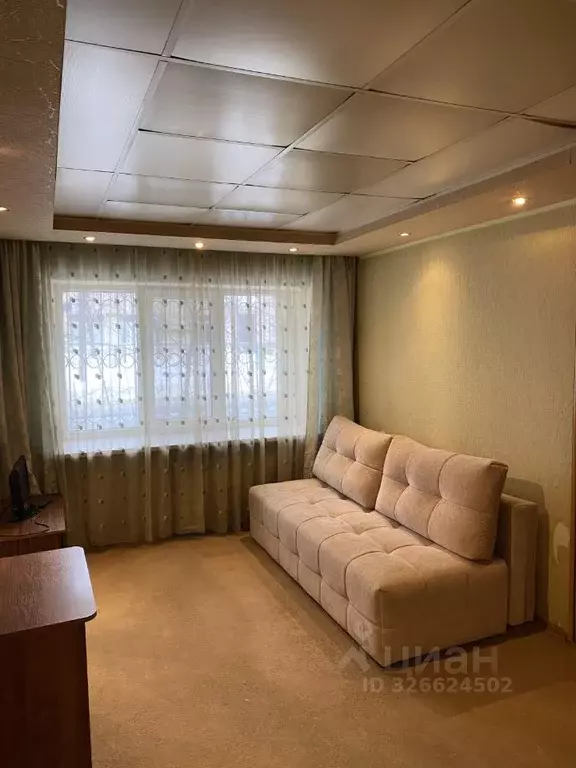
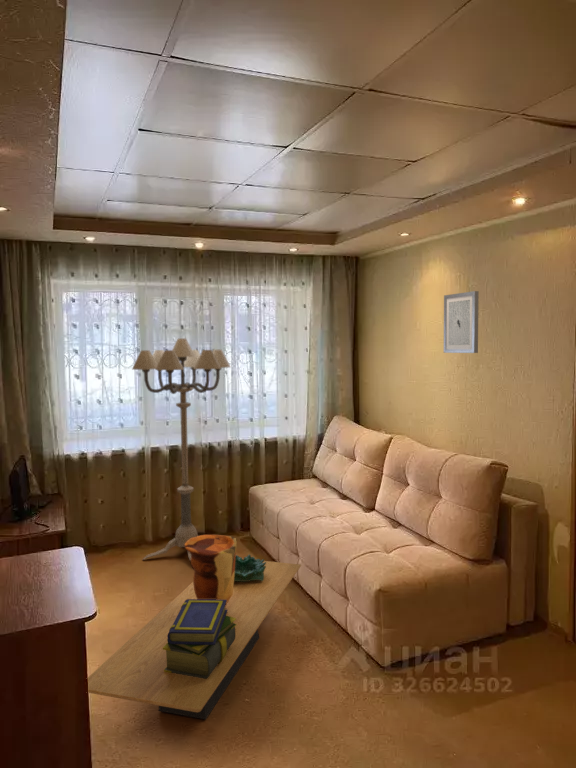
+ wall art [443,290,480,354]
+ floor lamp [131,337,232,562]
+ decorative vase [184,534,238,612]
+ coffee table [87,558,302,720]
+ decorative bowl [234,554,266,581]
+ stack of books [163,599,237,679]
